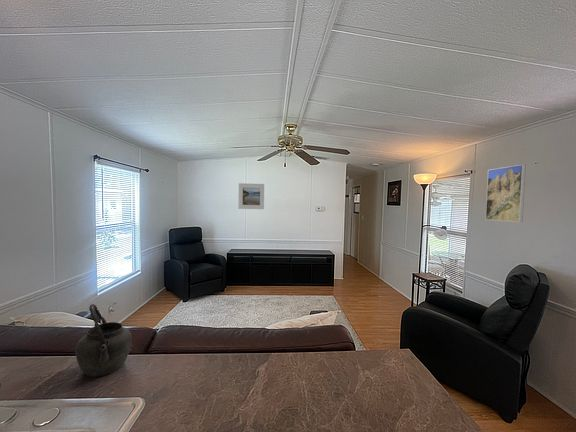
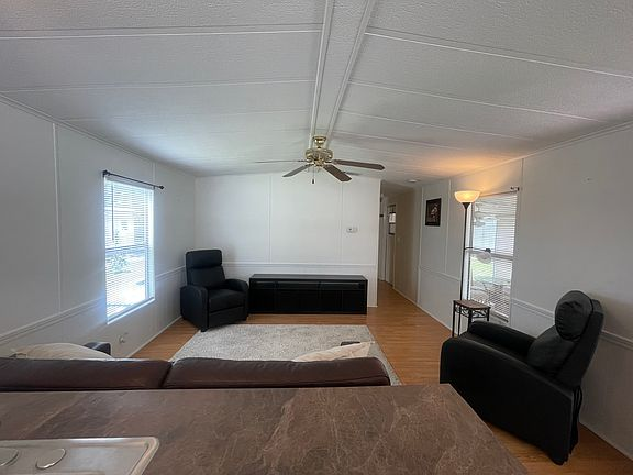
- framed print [484,164,527,223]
- kettle [74,303,133,378]
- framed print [237,182,265,210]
